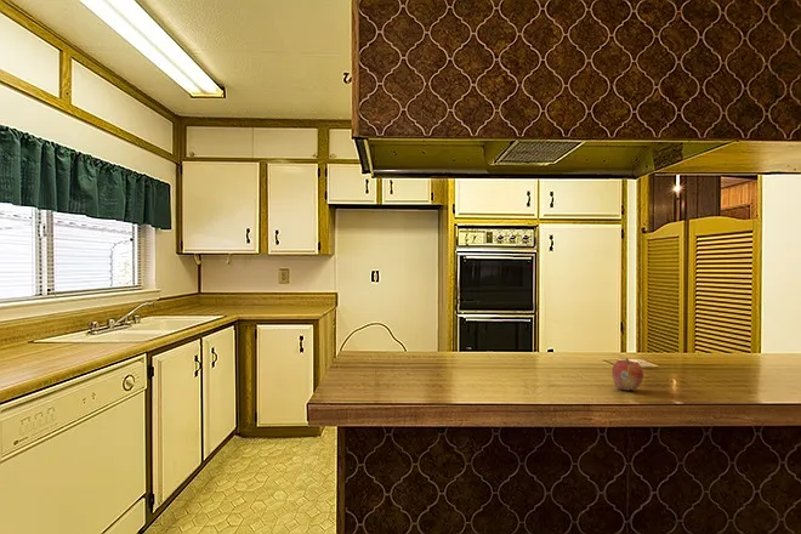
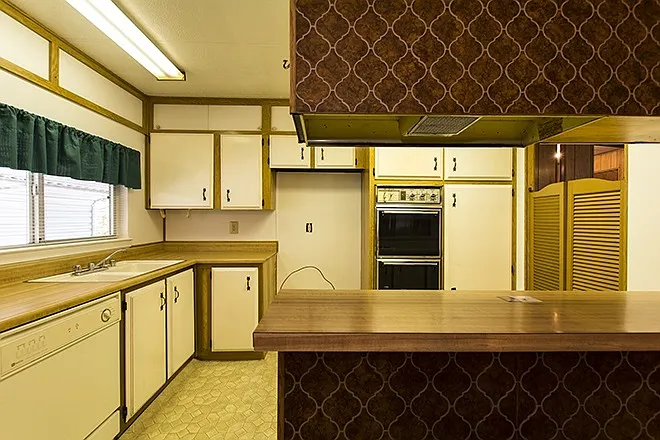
- fruit [610,357,644,392]
